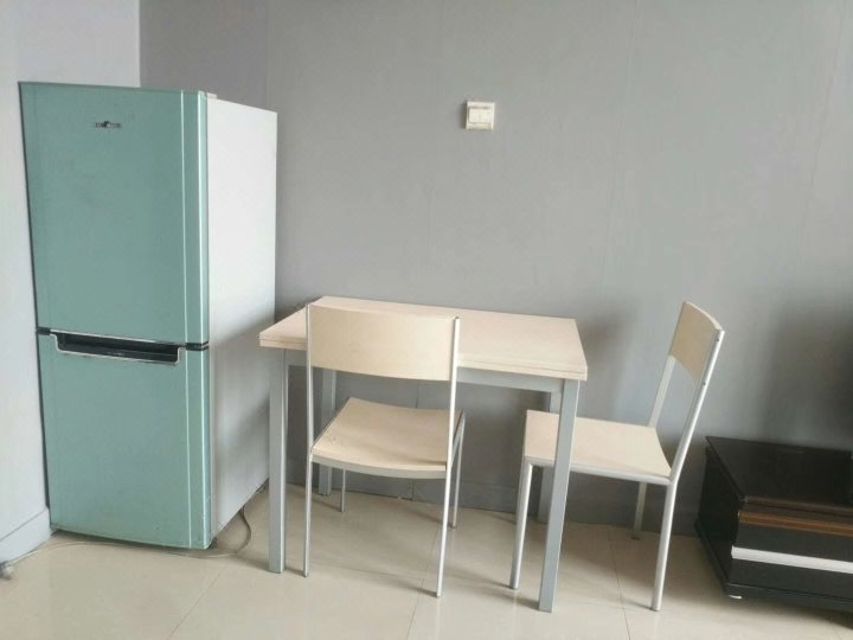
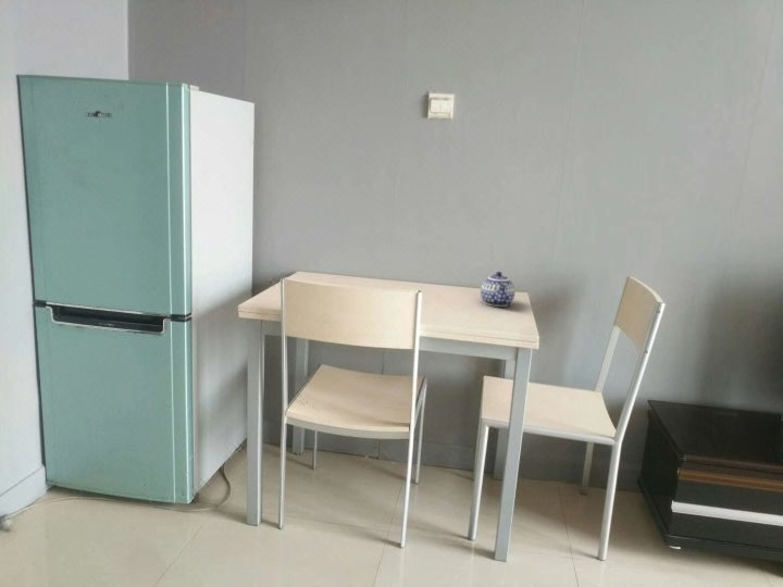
+ teapot [480,271,517,308]
